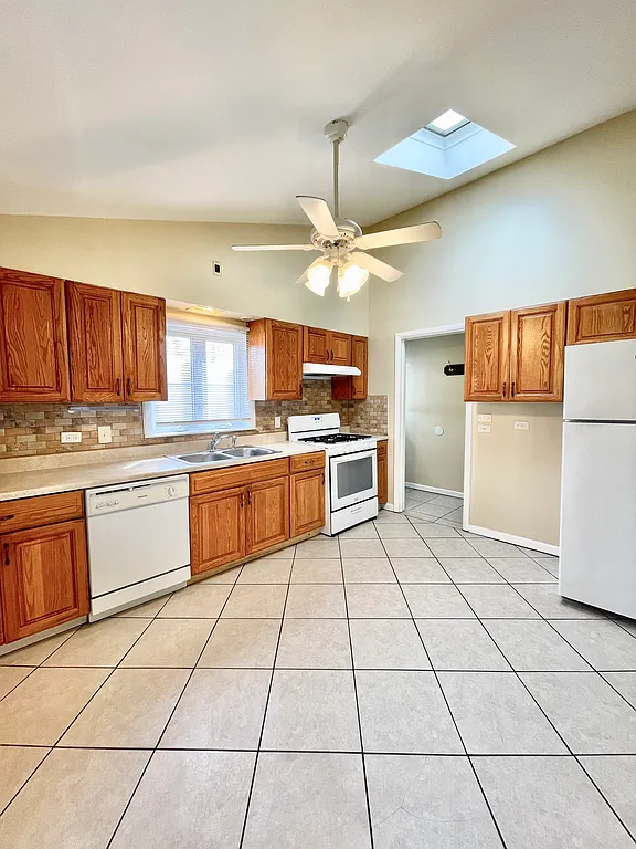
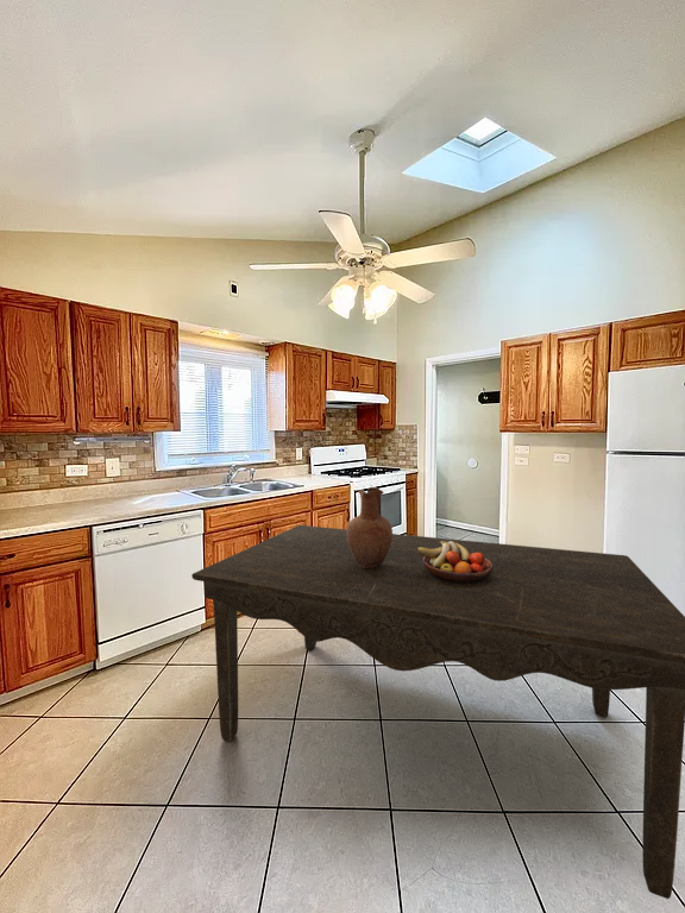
+ dining table [190,524,685,900]
+ fruit bowl [416,541,494,583]
+ vase [346,486,394,569]
